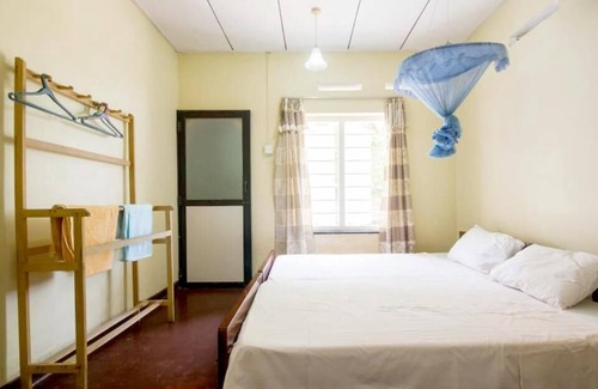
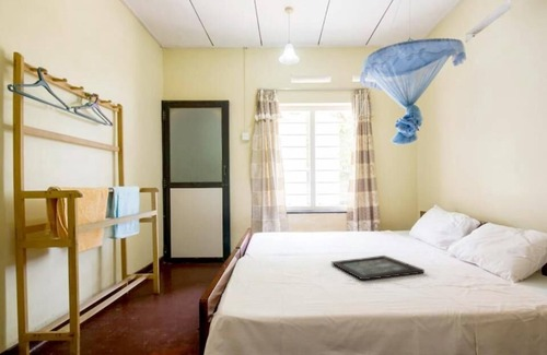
+ tray [330,255,426,281]
